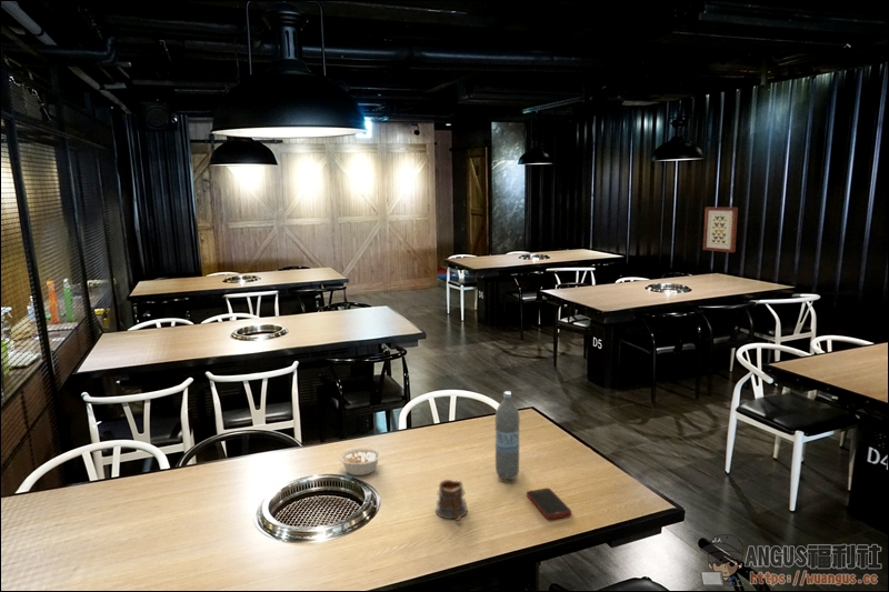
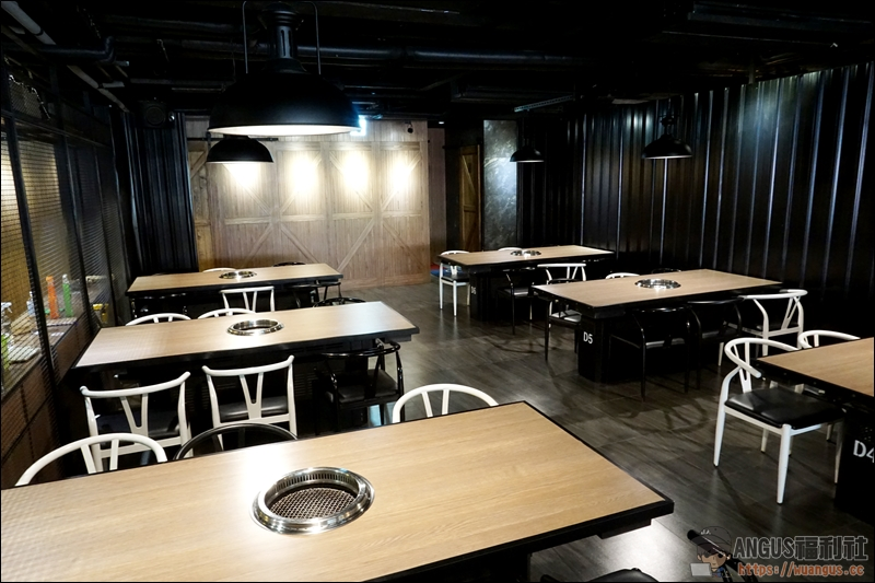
- legume [338,446,386,476]
- water bottle [495,390,521,481]
- cell phone [526,488,572,520]
- mug [434,479,468,522]
- wall art [702,207,739,253]
